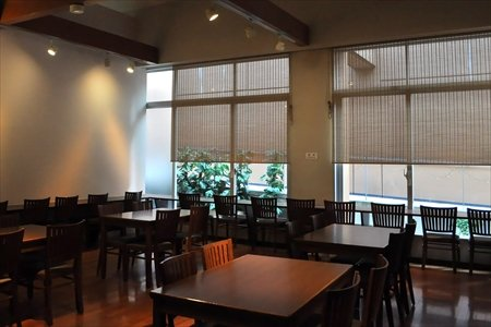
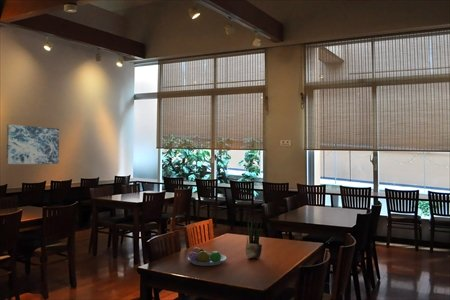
+ fruit bowl [187,246,227,267]
+ potted plant [245,216,263,259]
+ wall art [6,124,60,165]
